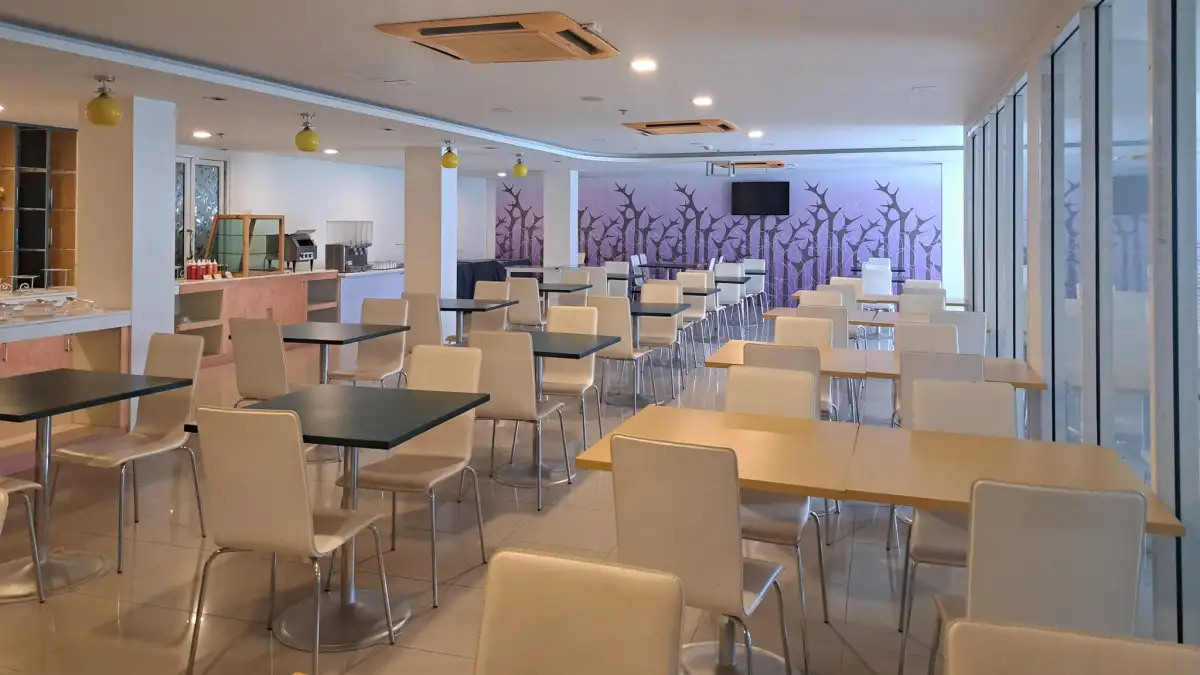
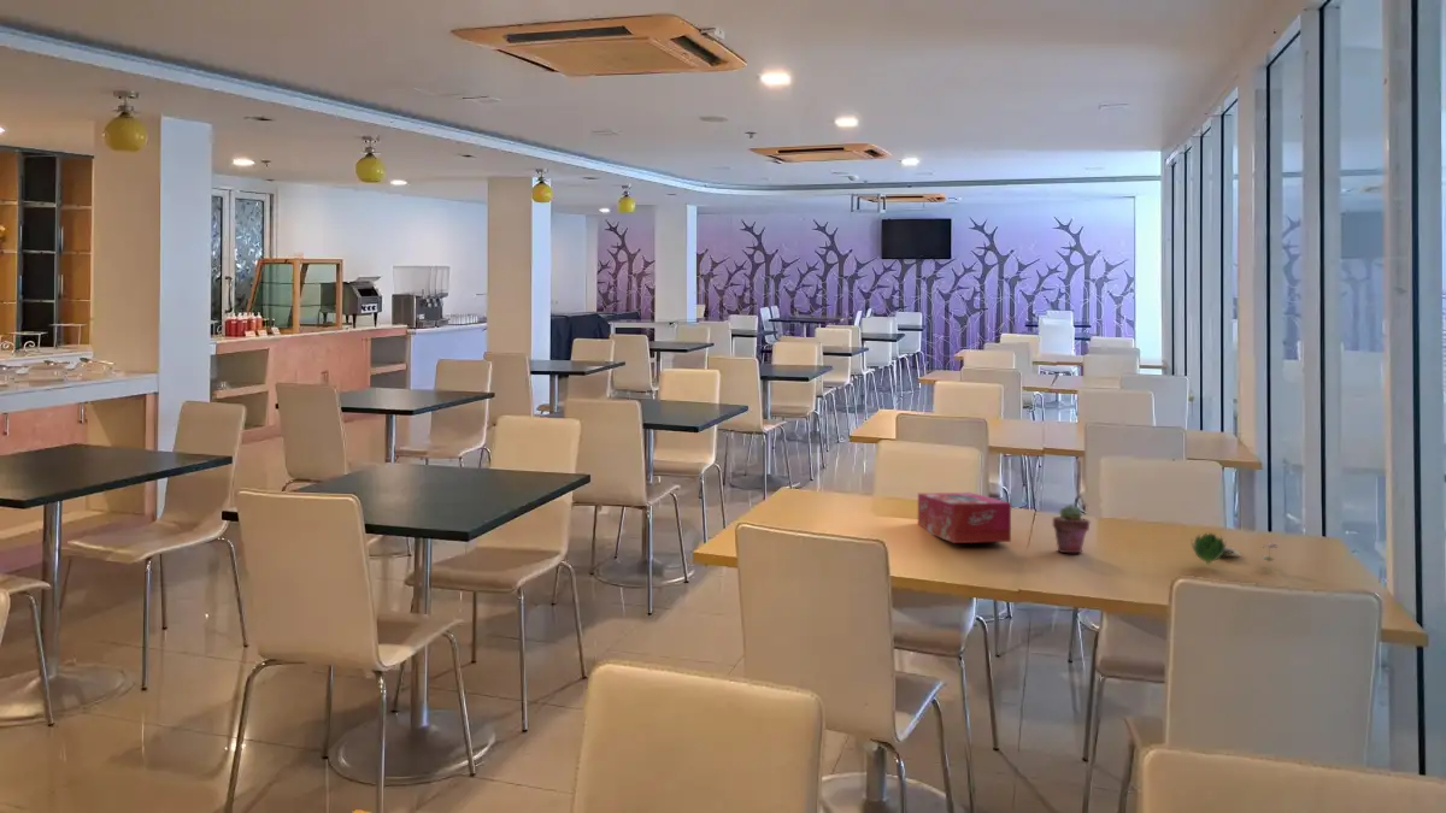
+ potted succulent [1052,503,1091,554]
+ tissue box [917,491,1012,544]
+ flower [1191,531,1280,566]
